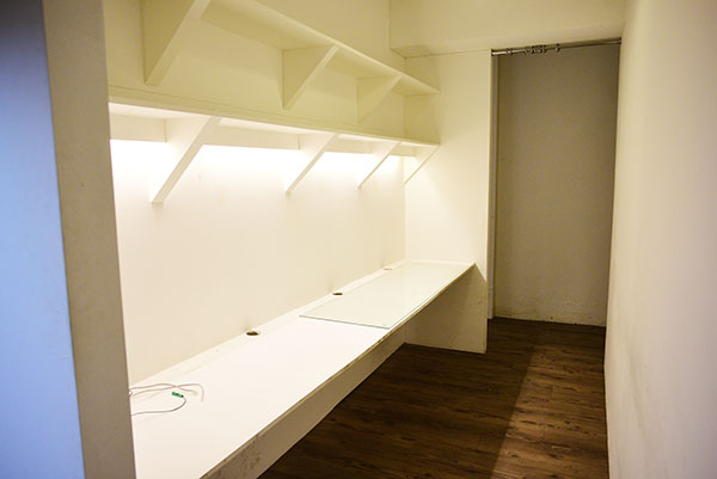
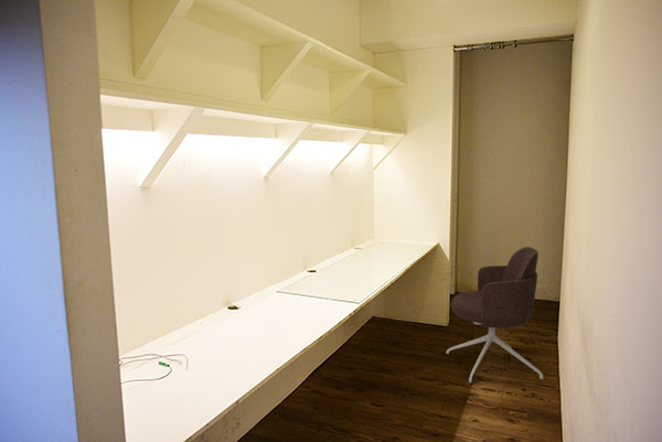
+ office chair [446,246,544,385]
